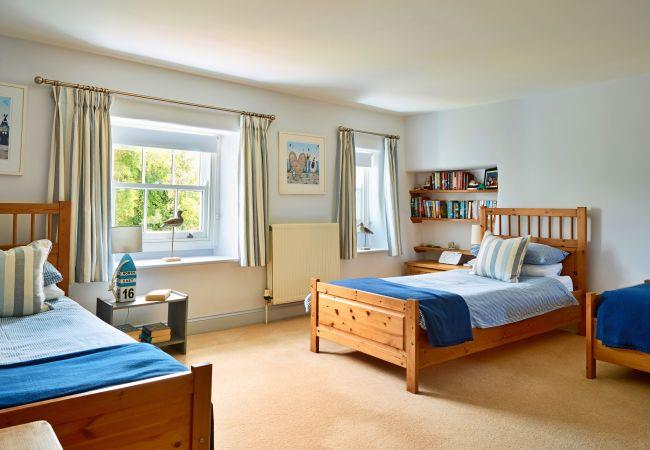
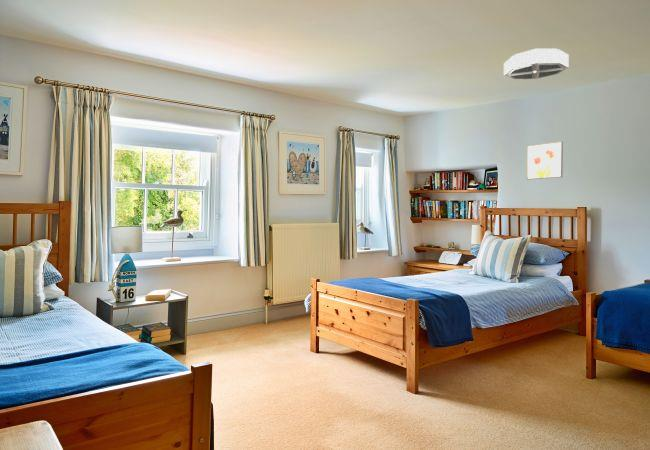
+ ceiling light [503,48,570,80]
+ wall art [525,140,564,181]
